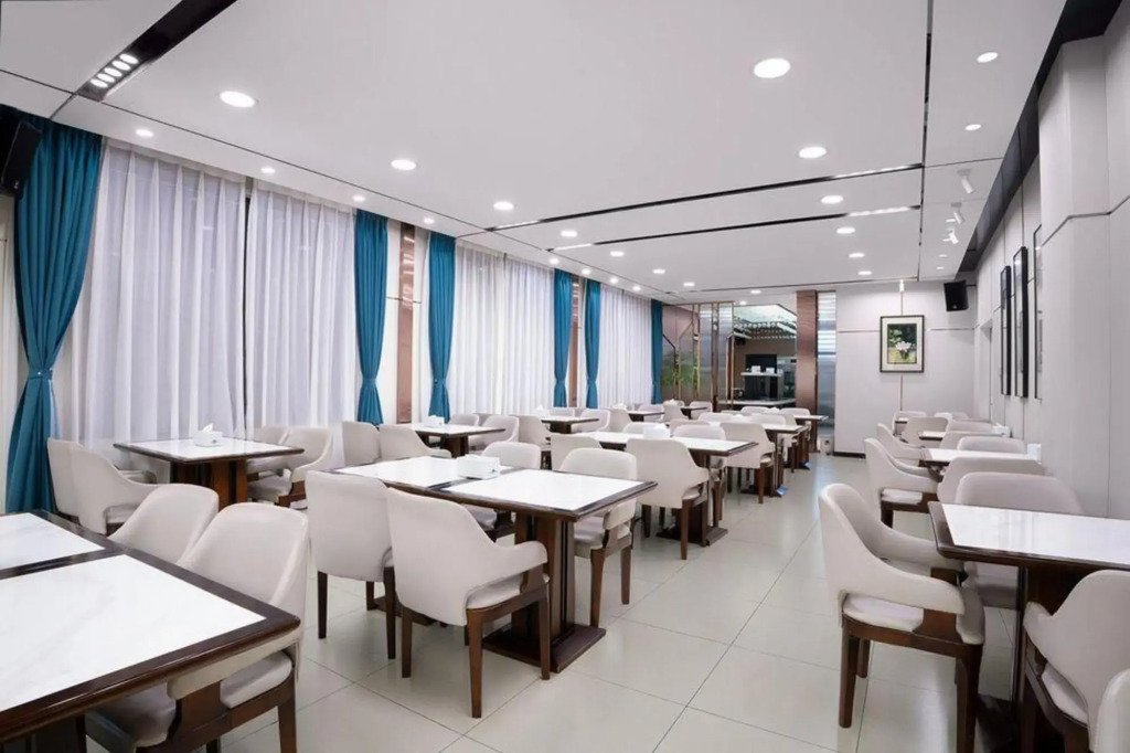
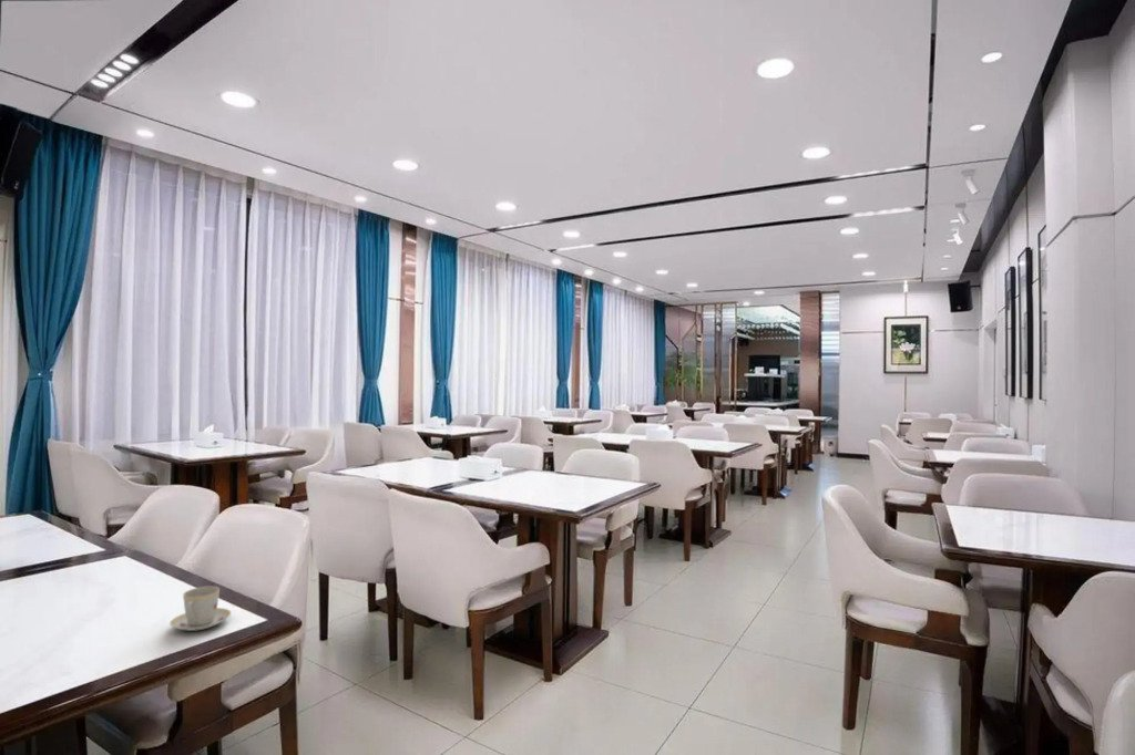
+ teacup [168,586,232,632]
